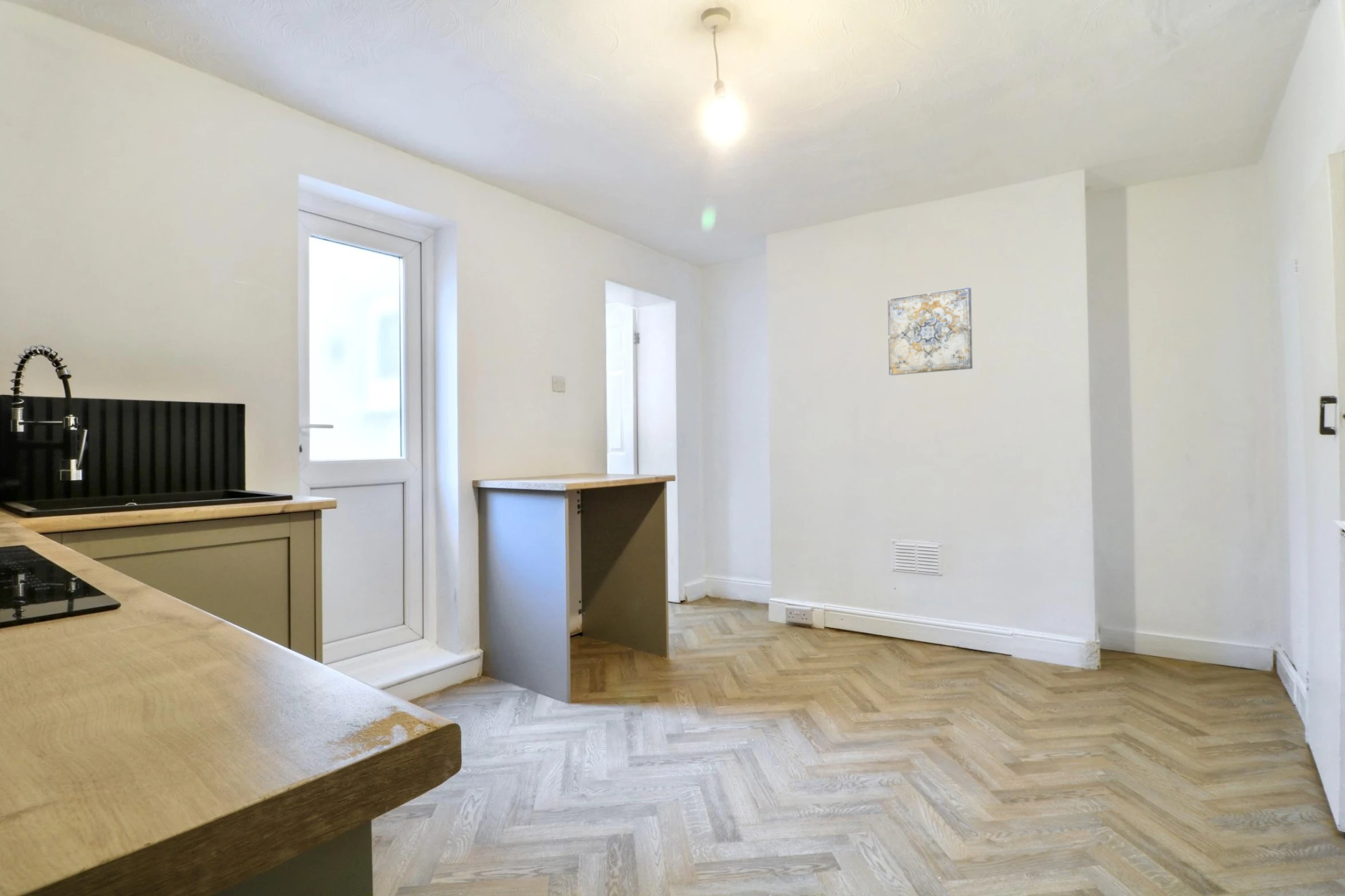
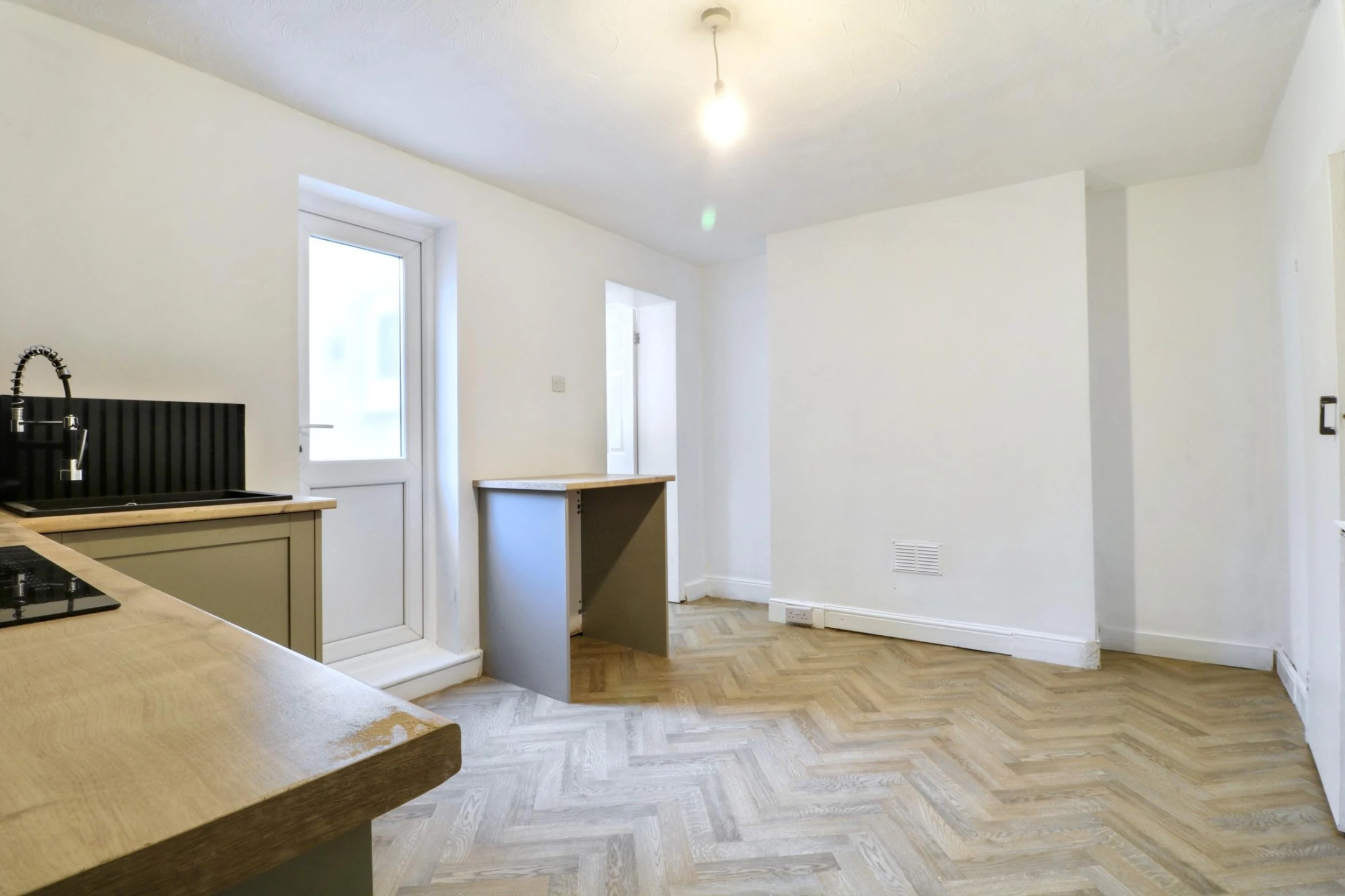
- wall art [888,286,973,376]
